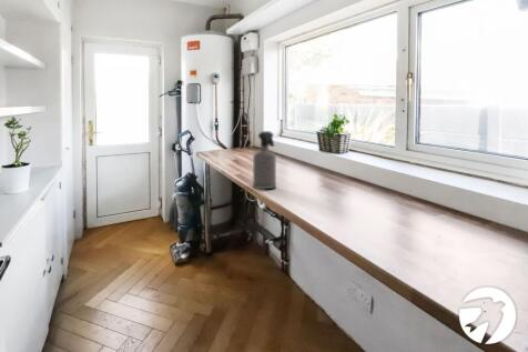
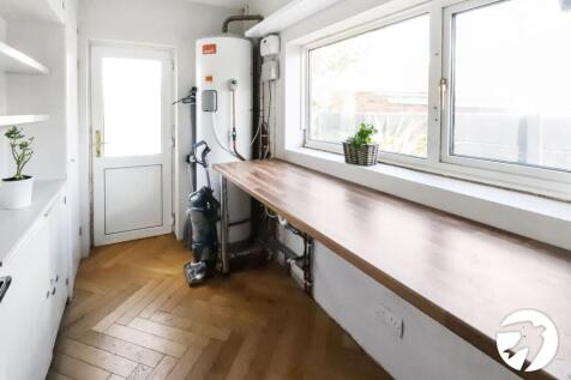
- spray bottle [252,130,277,190]
